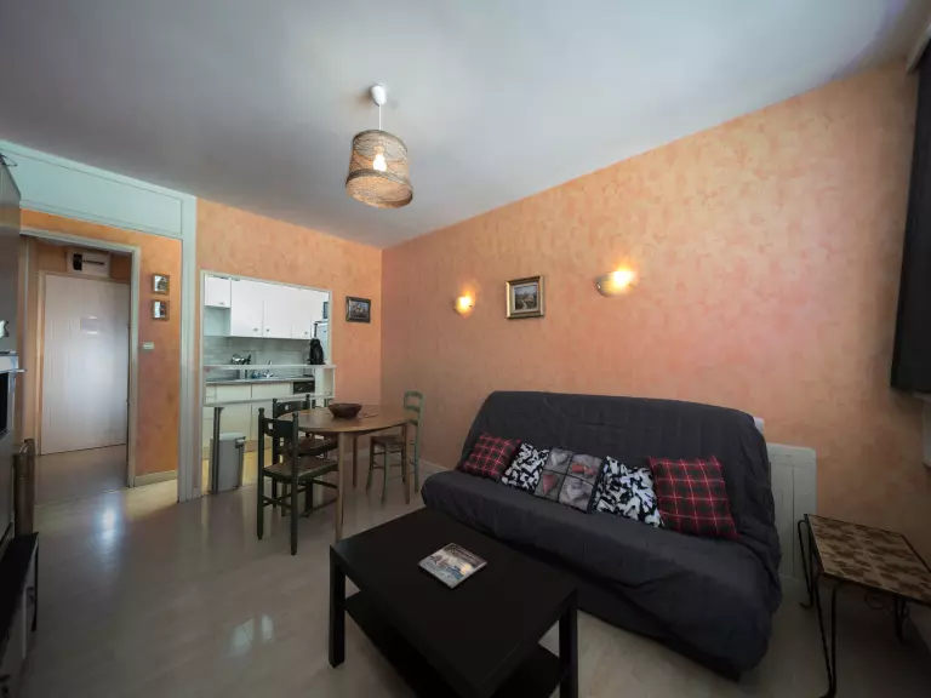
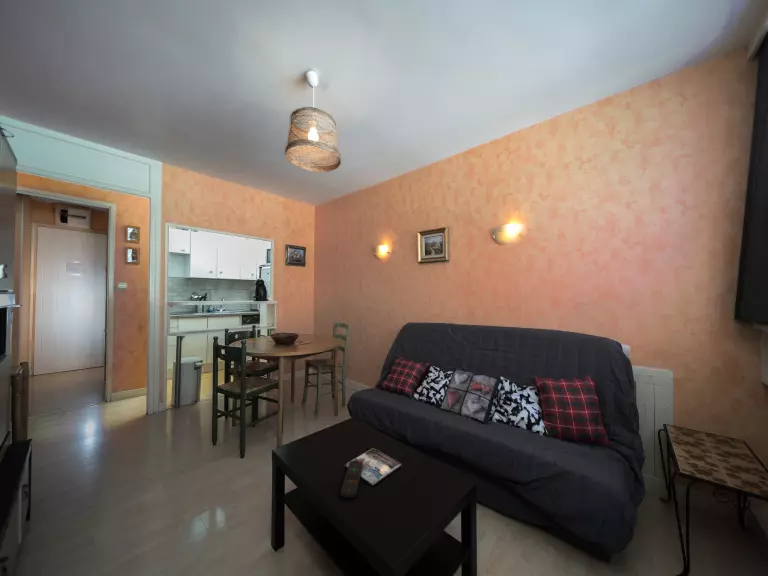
+ remote control [339,459,364,499]
